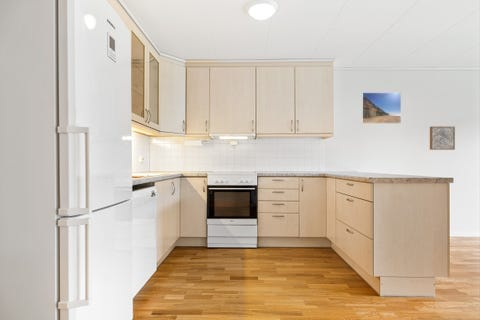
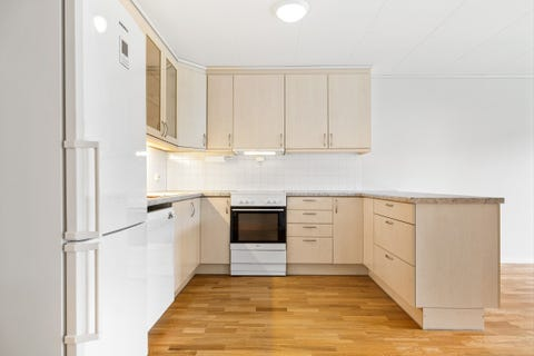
- wall art [429,125,456,151]
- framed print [361,92,402,125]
